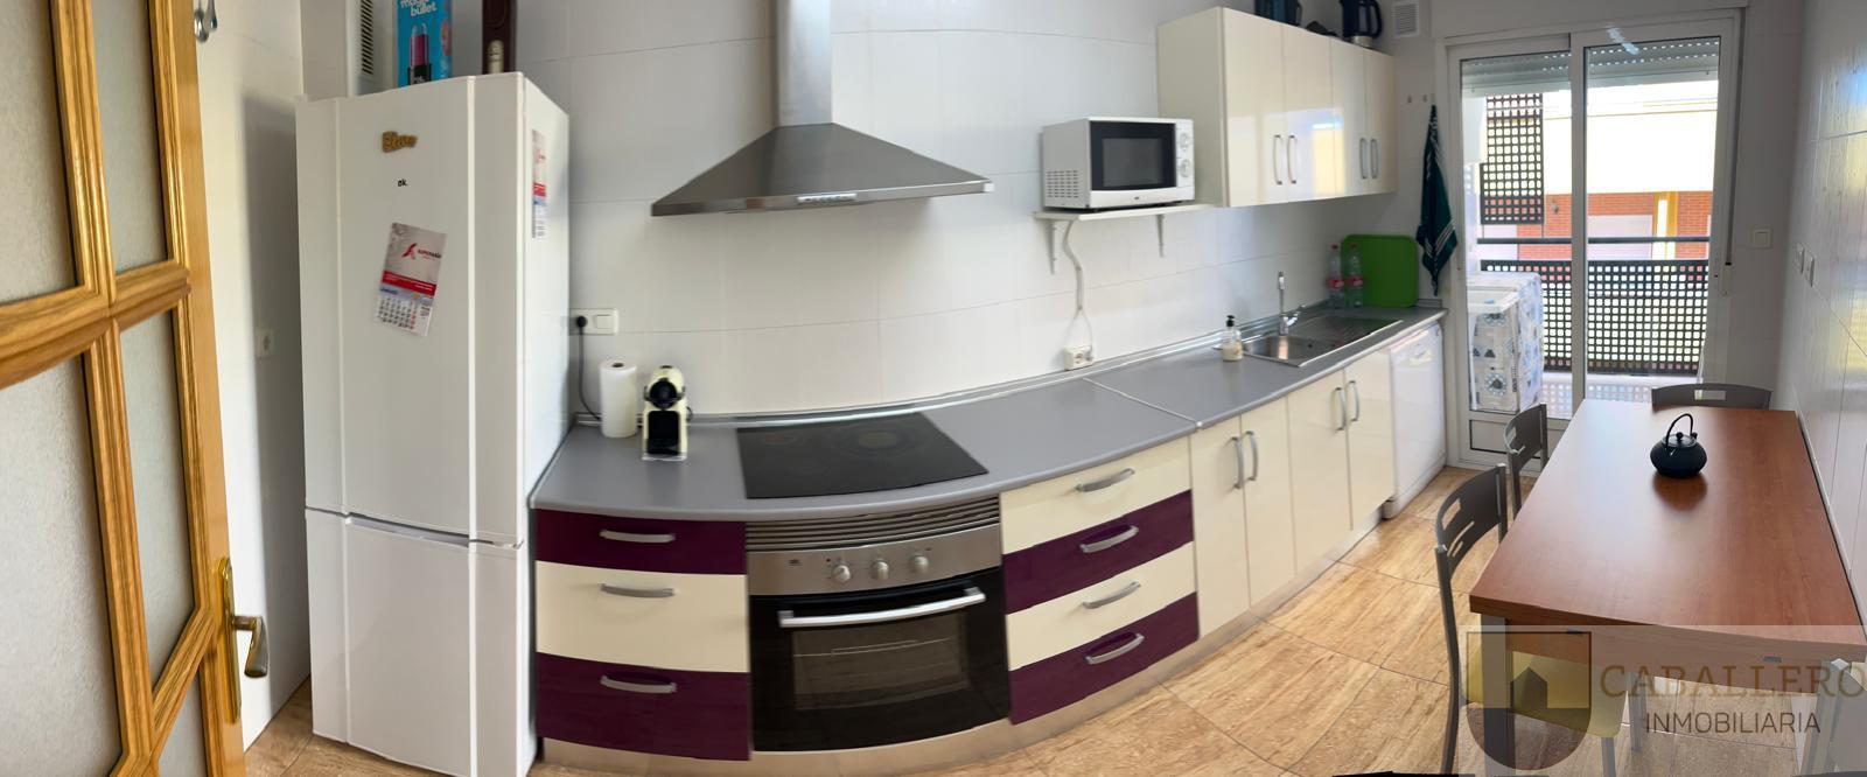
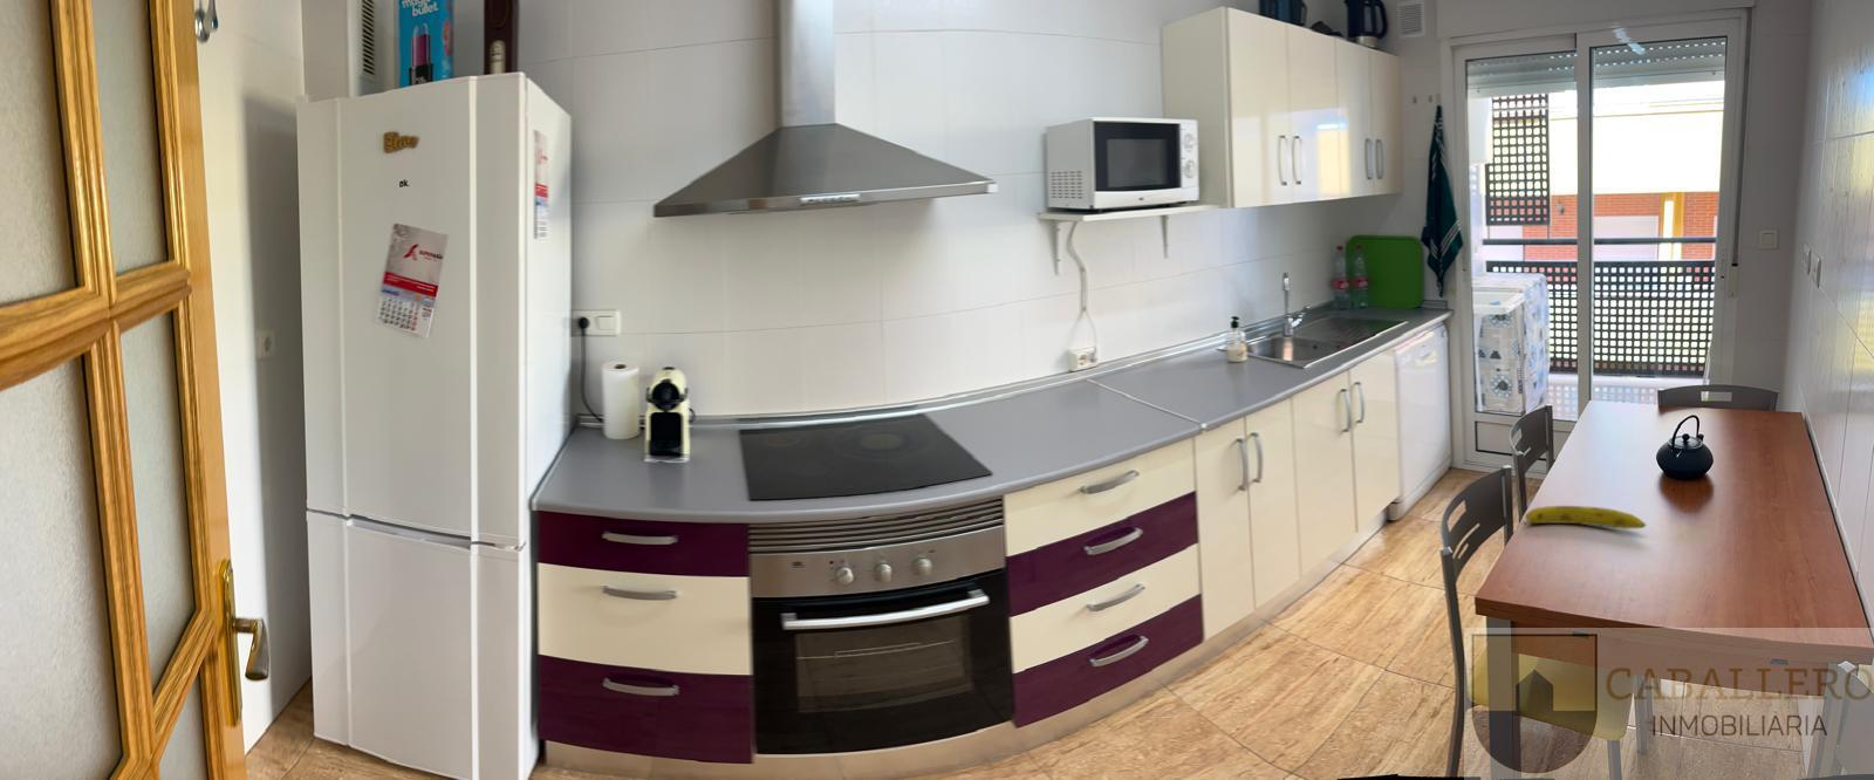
+ fruit [1523,505,1647,529]
